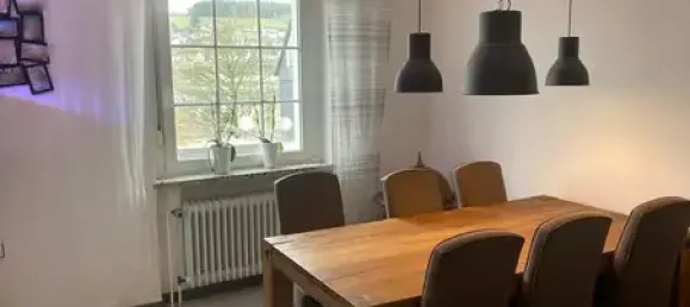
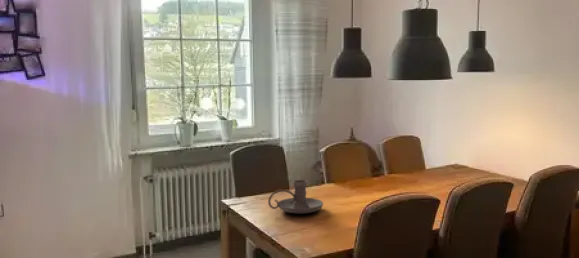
+ candle holder [267,179,324,215]
